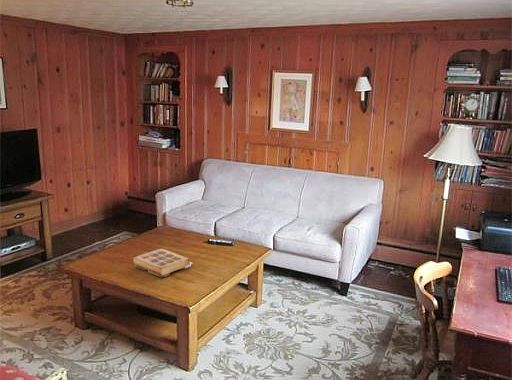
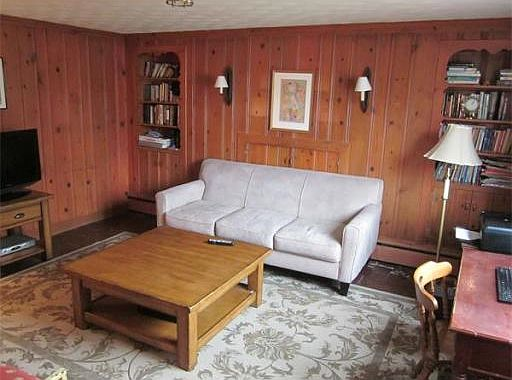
- book [133,247,194,278]
